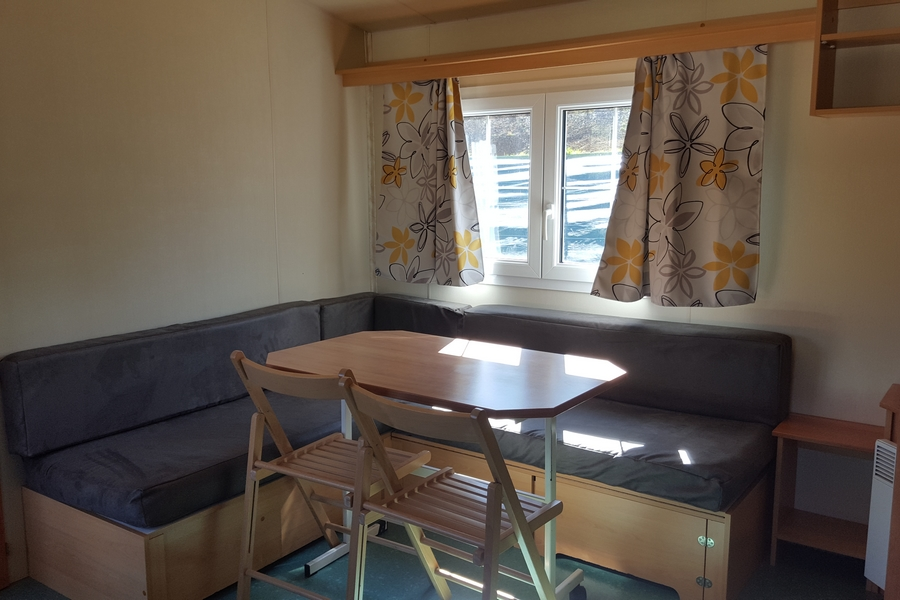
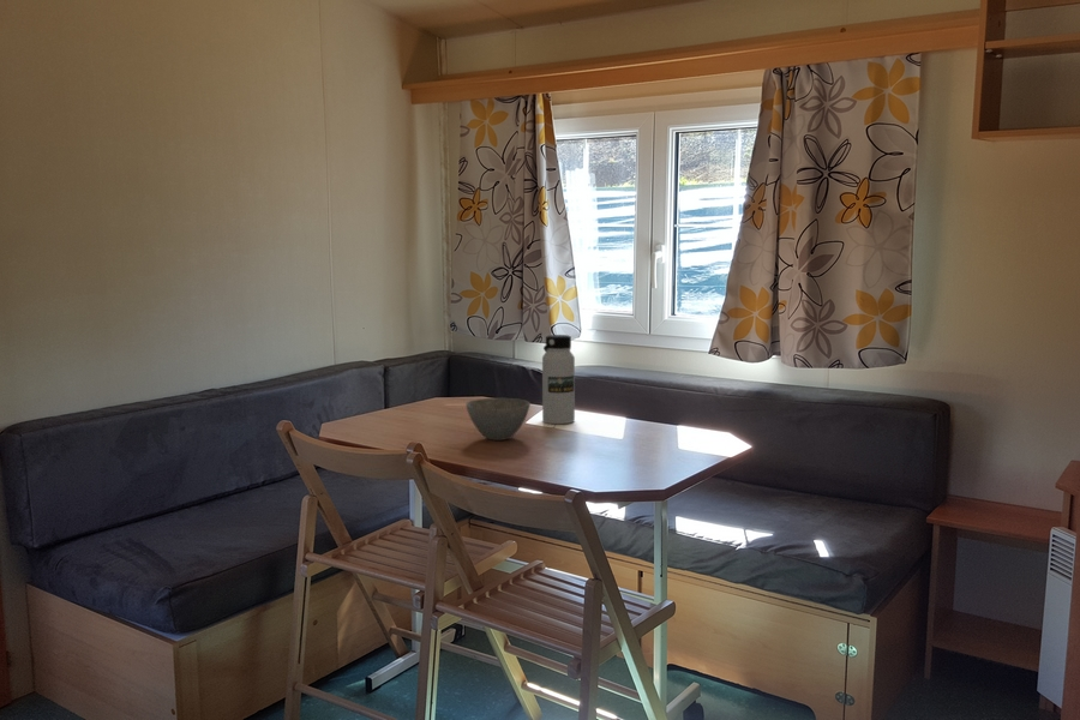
+ bowl [464,397,532,442]
+ water bottle [541,334,576,425]
